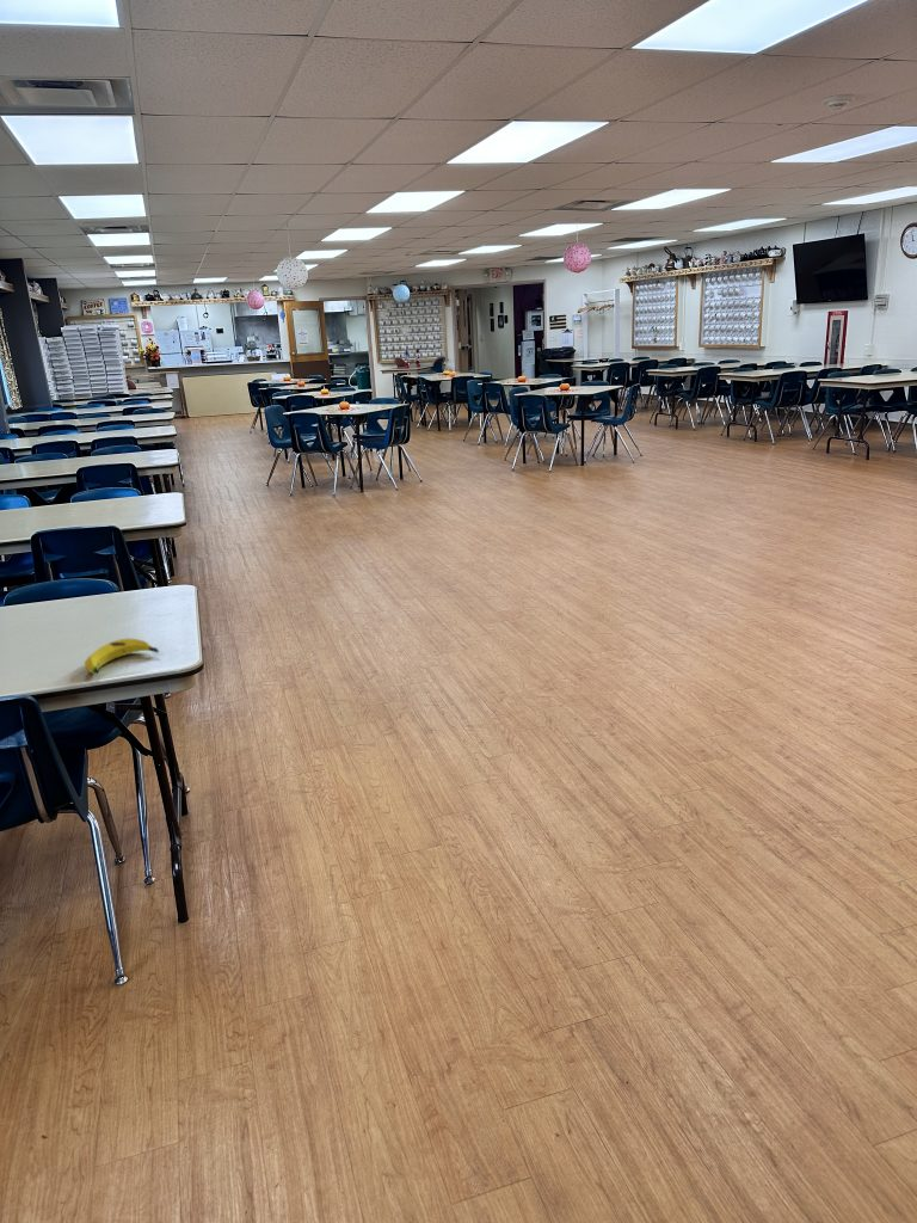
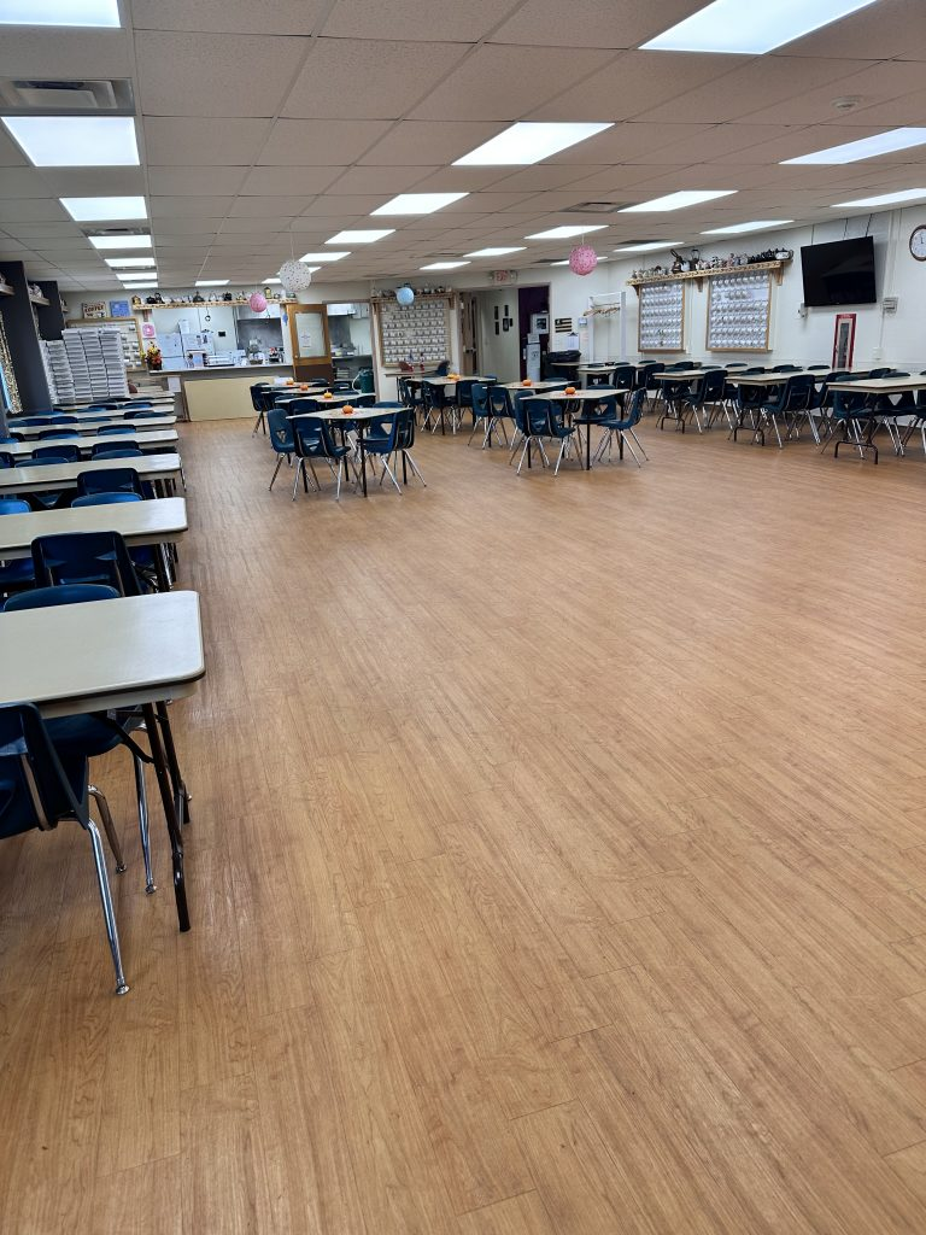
- banana [84,637,160,675]
